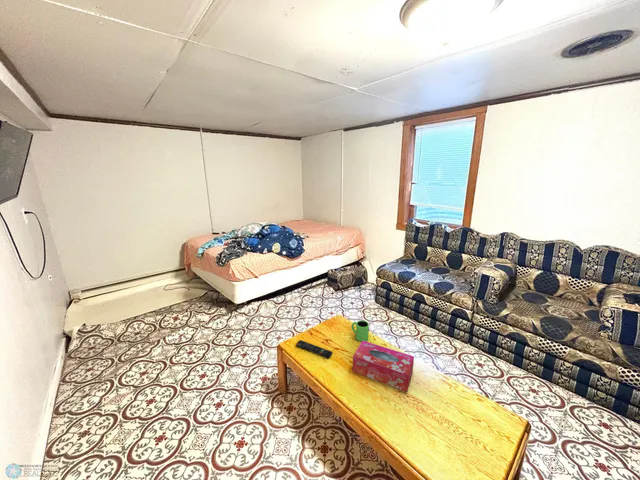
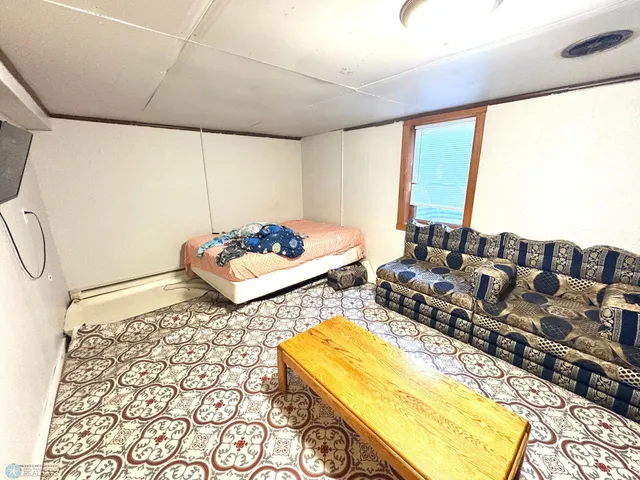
- mug [350,320,370,342]
- remote control [295,339,334,359]
- tissue box [352,341,415,393]
